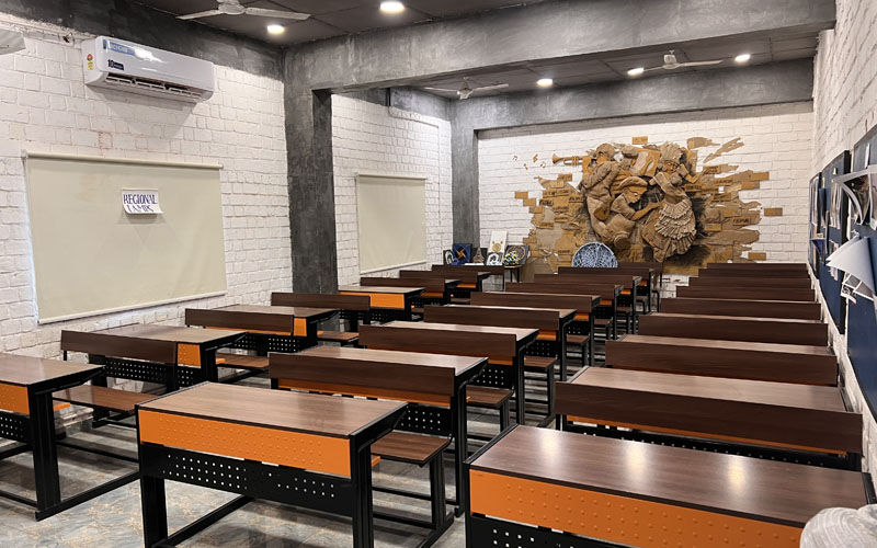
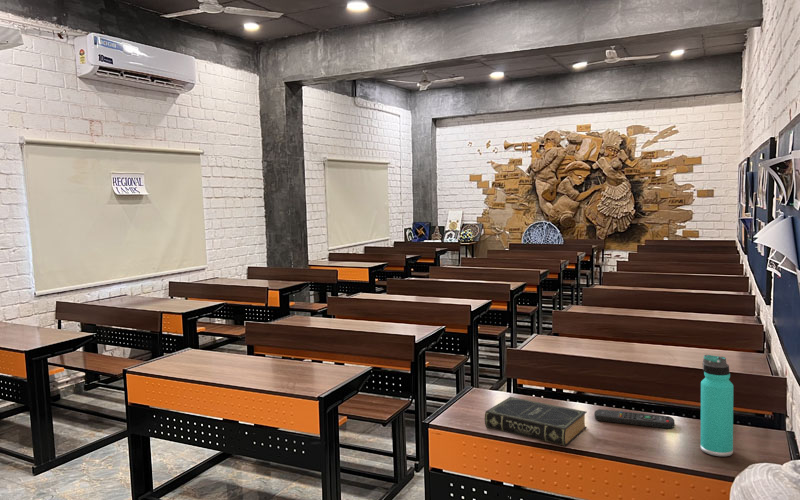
+ thermos bottle [700,354,734,457]
+ remote control [593,408,675,429]
+ book [484,396,588,447]
